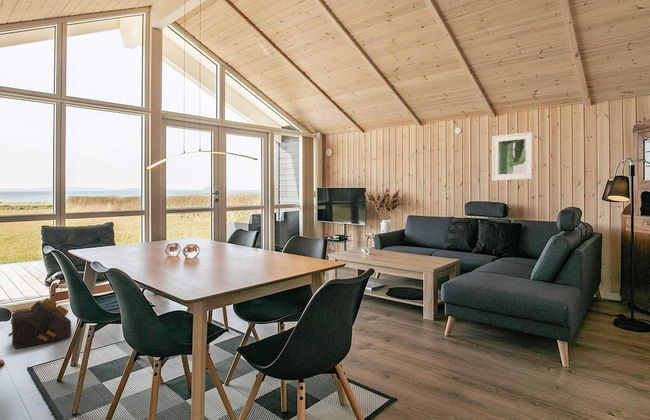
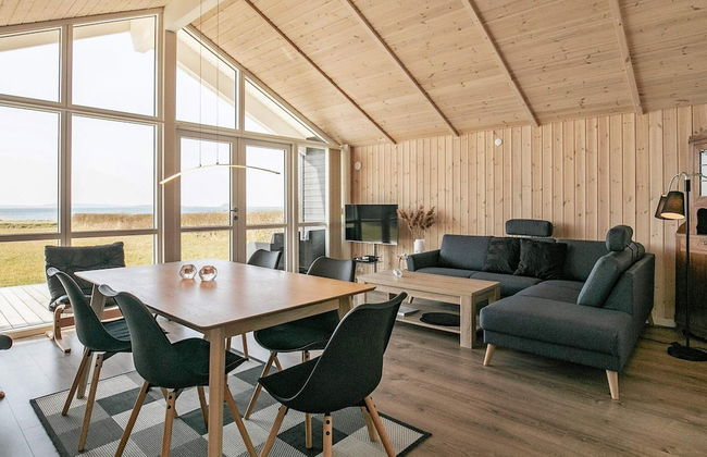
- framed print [491,131,534,182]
- backpack [7,297,72,349]
